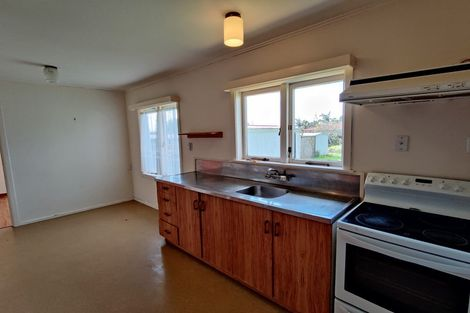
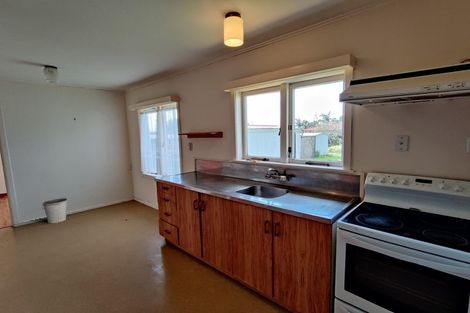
+ bucket [41,196,68,224]
